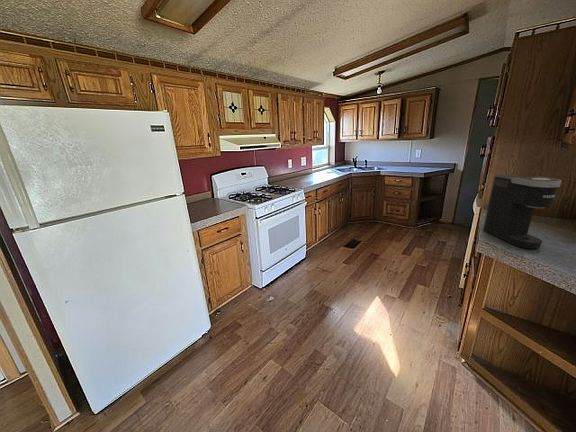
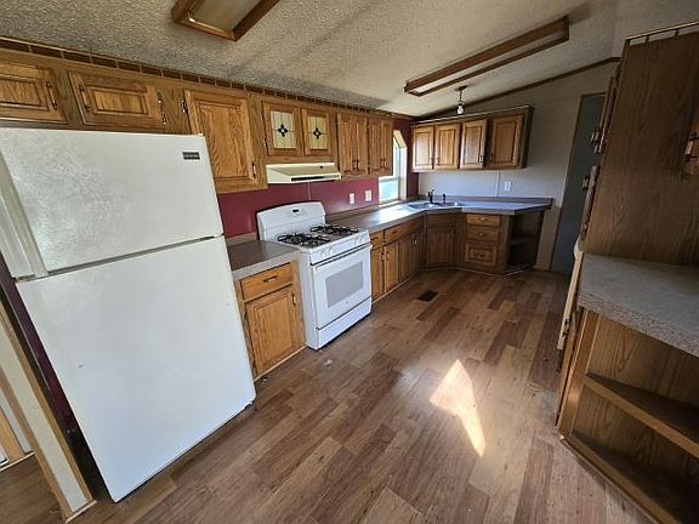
- coffee maker [482,174,562,250]
